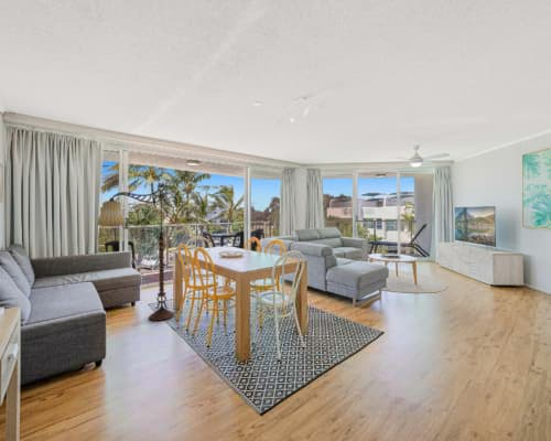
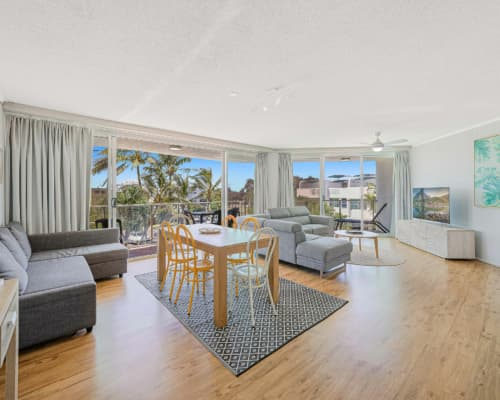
- floor lamp [96,181,175,322]
